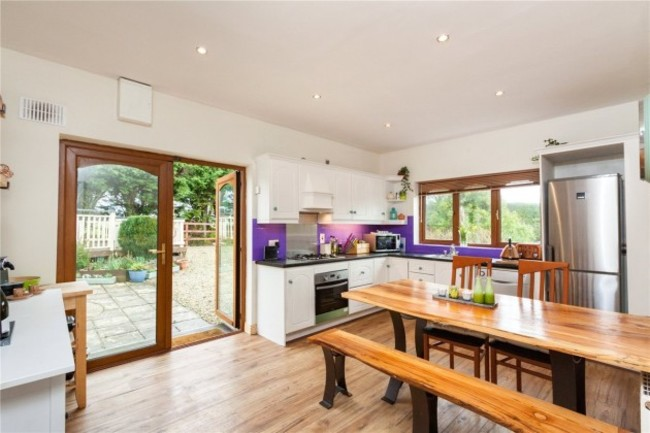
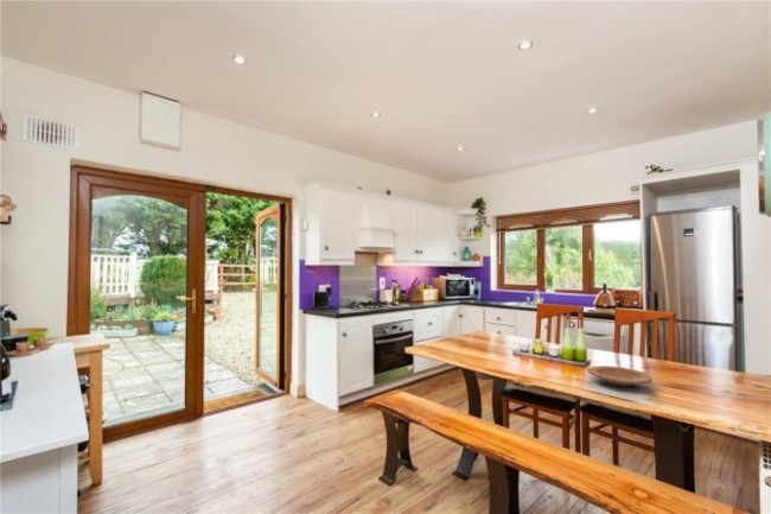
+ plate [586,364,654,387]
